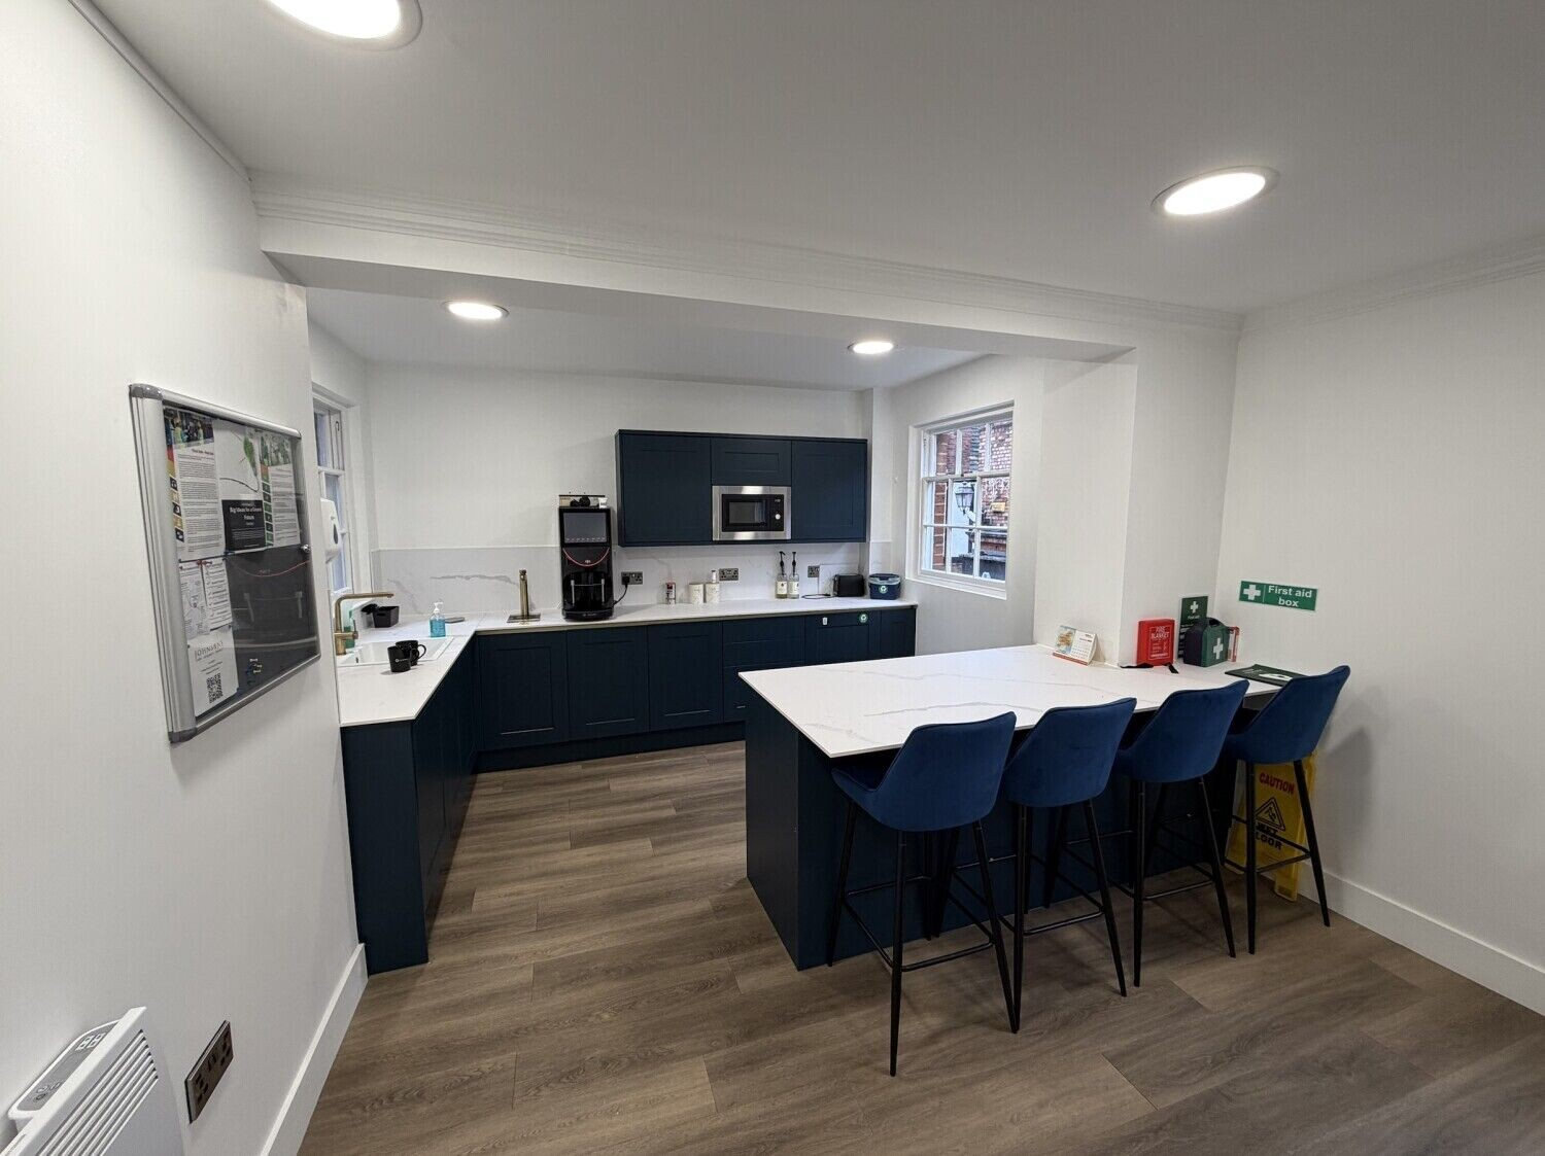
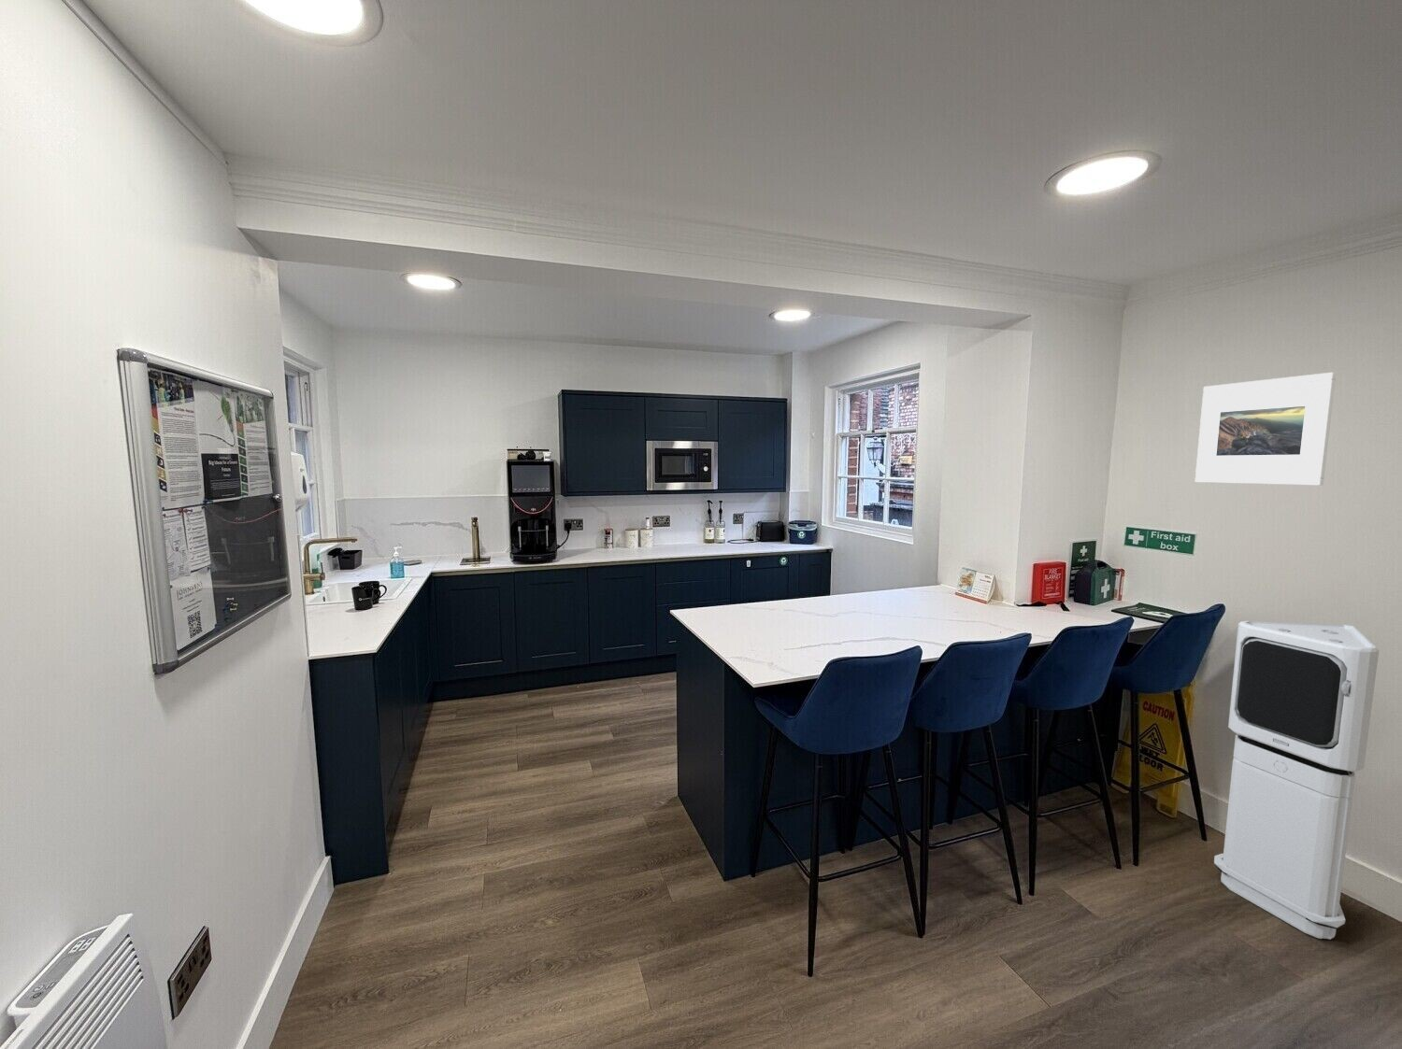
+ air purifier [1214,620,1380,941]
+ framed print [1195,371,1337,487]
